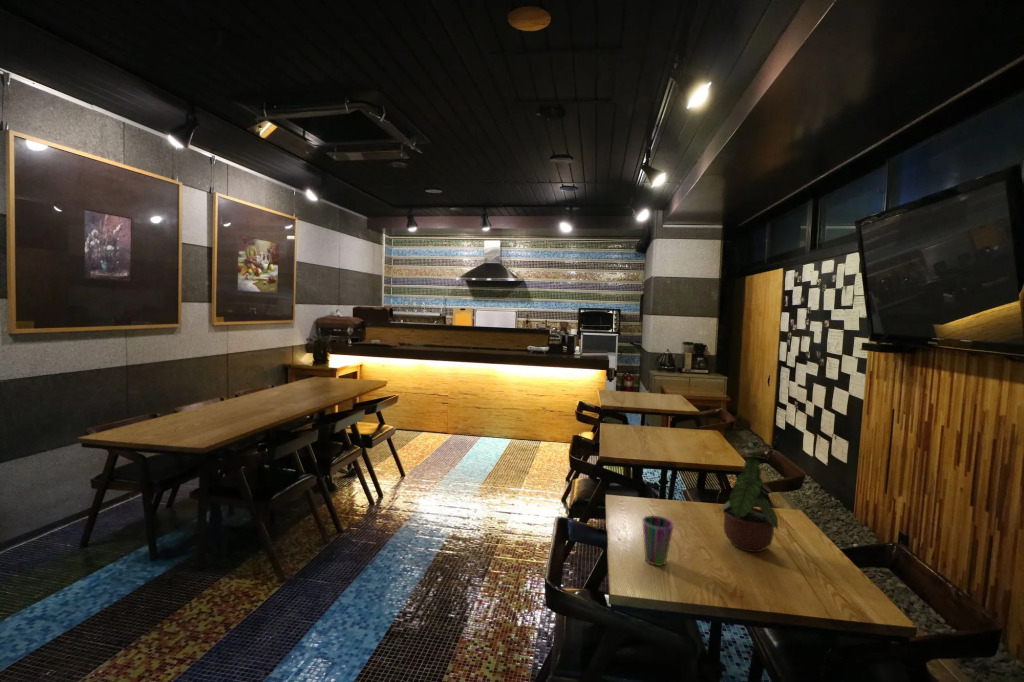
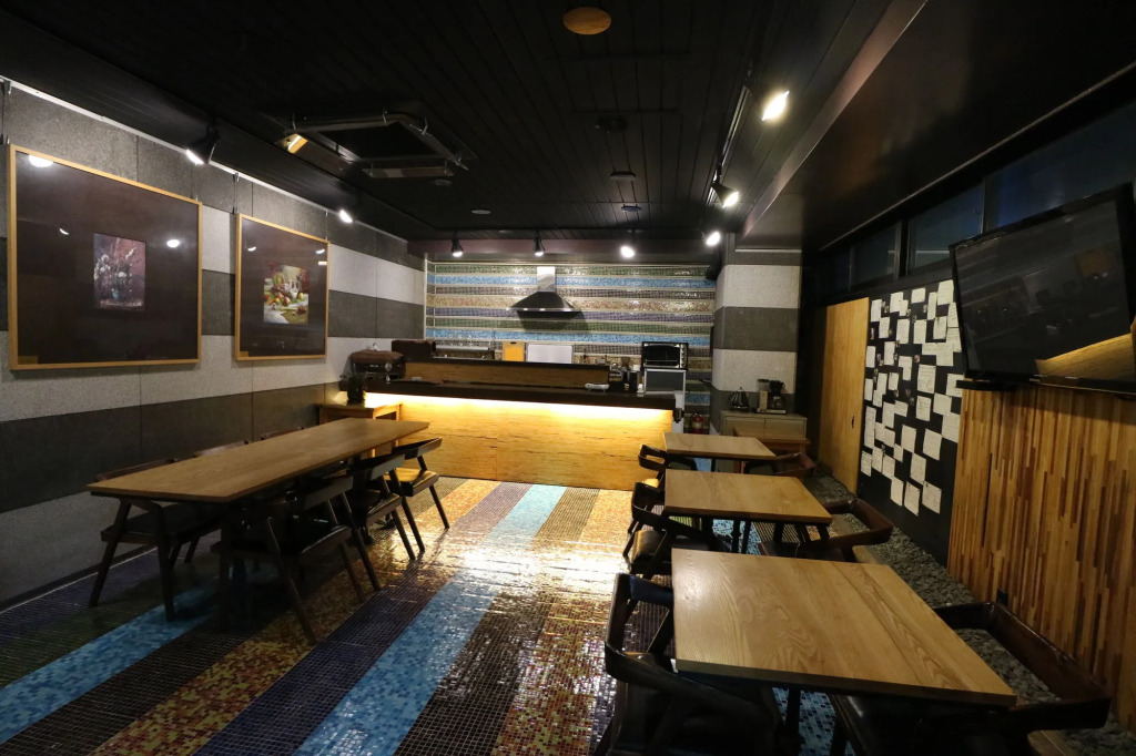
- cup [641,515,675,567]
- potted plant [715,441,780,553]
